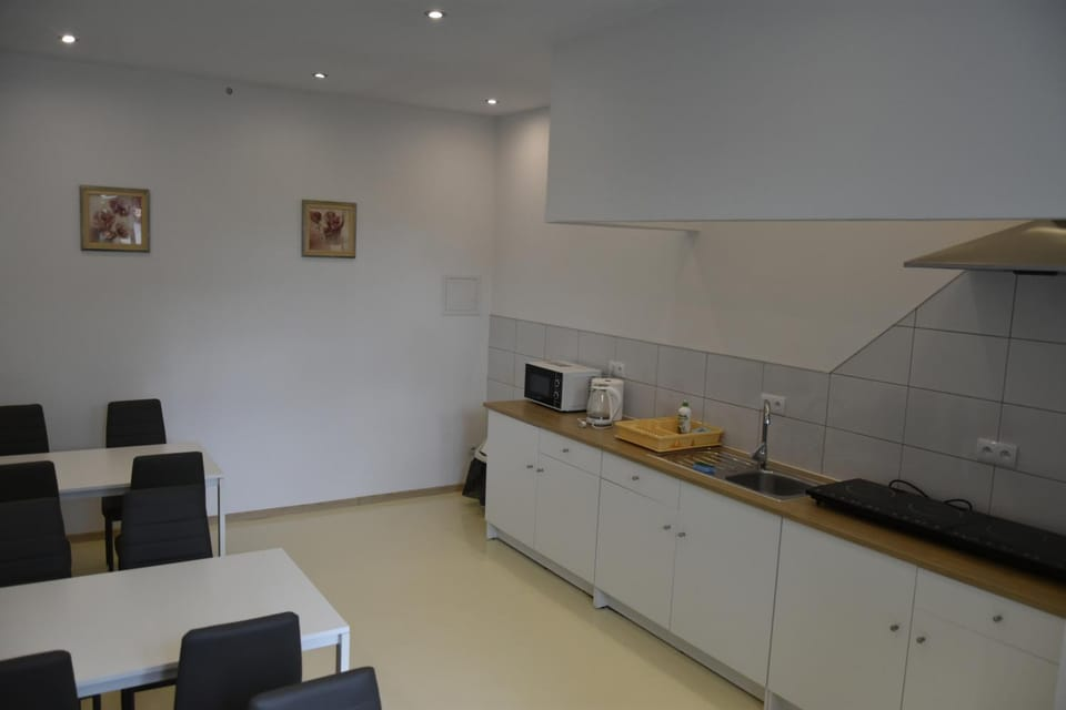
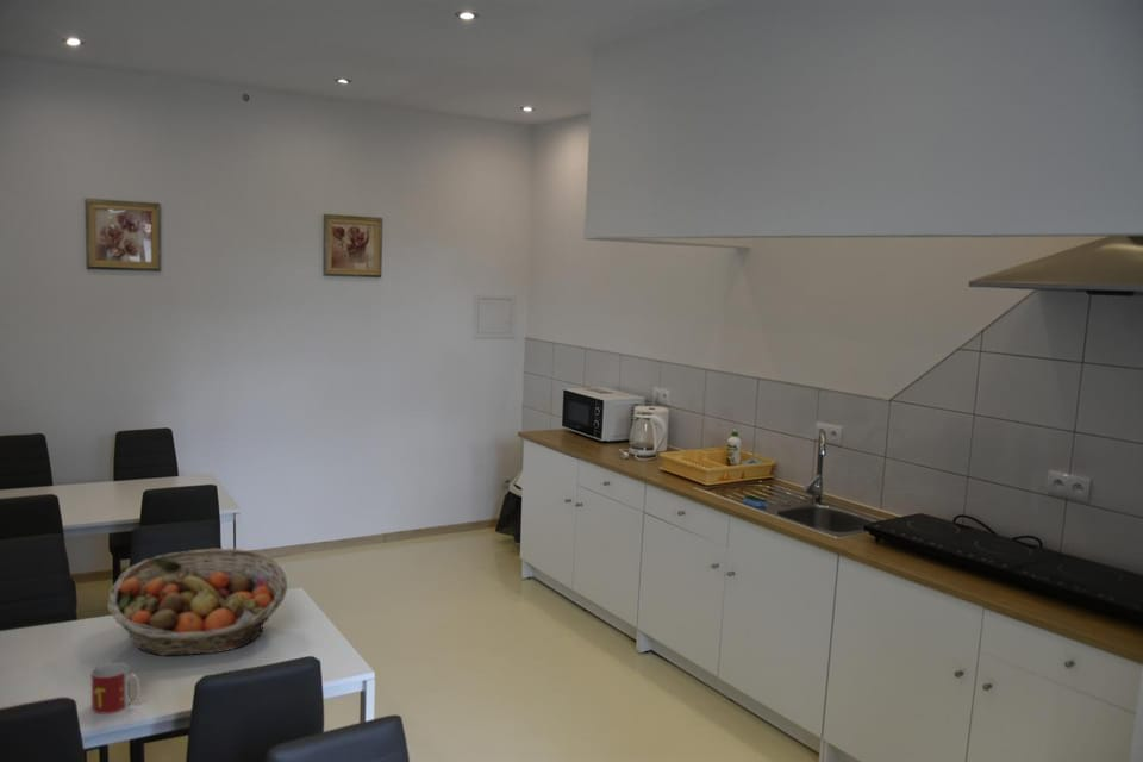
+ fruit basket [106,548,288,657]
+ mug [90,661,142,714]
